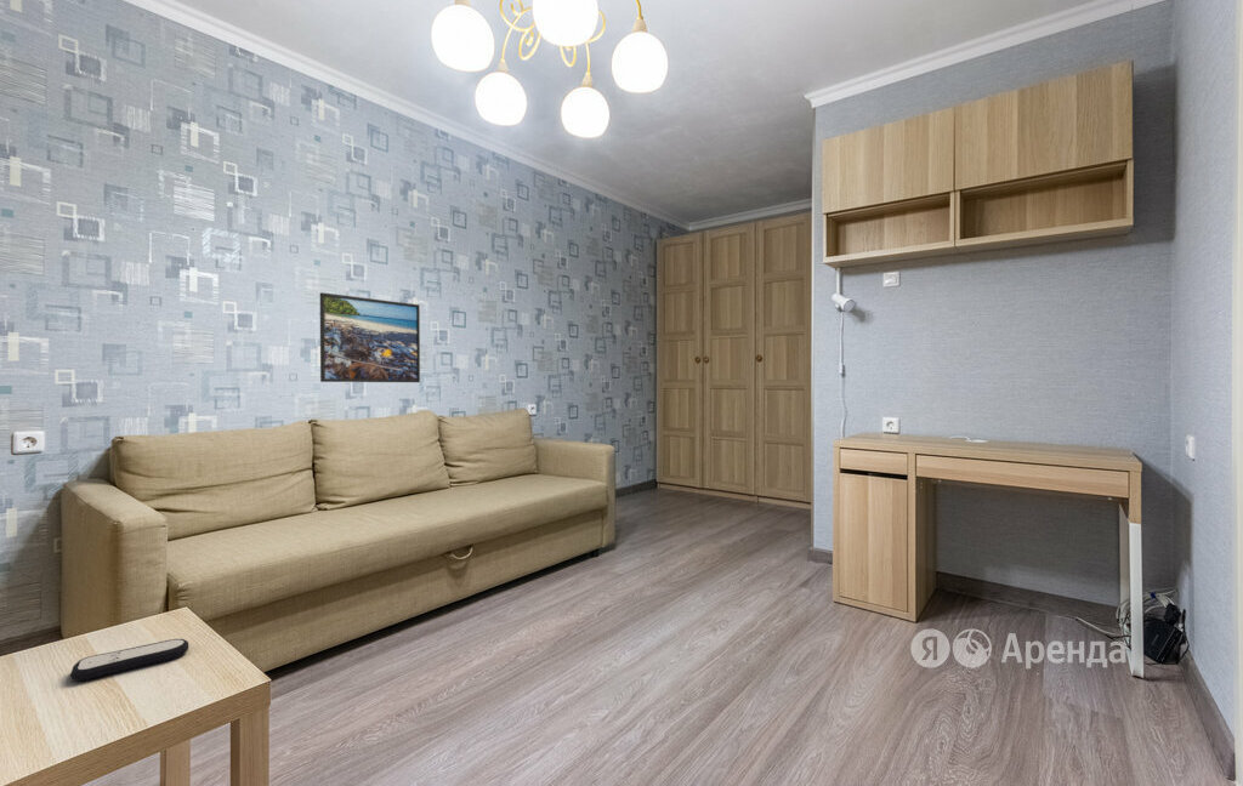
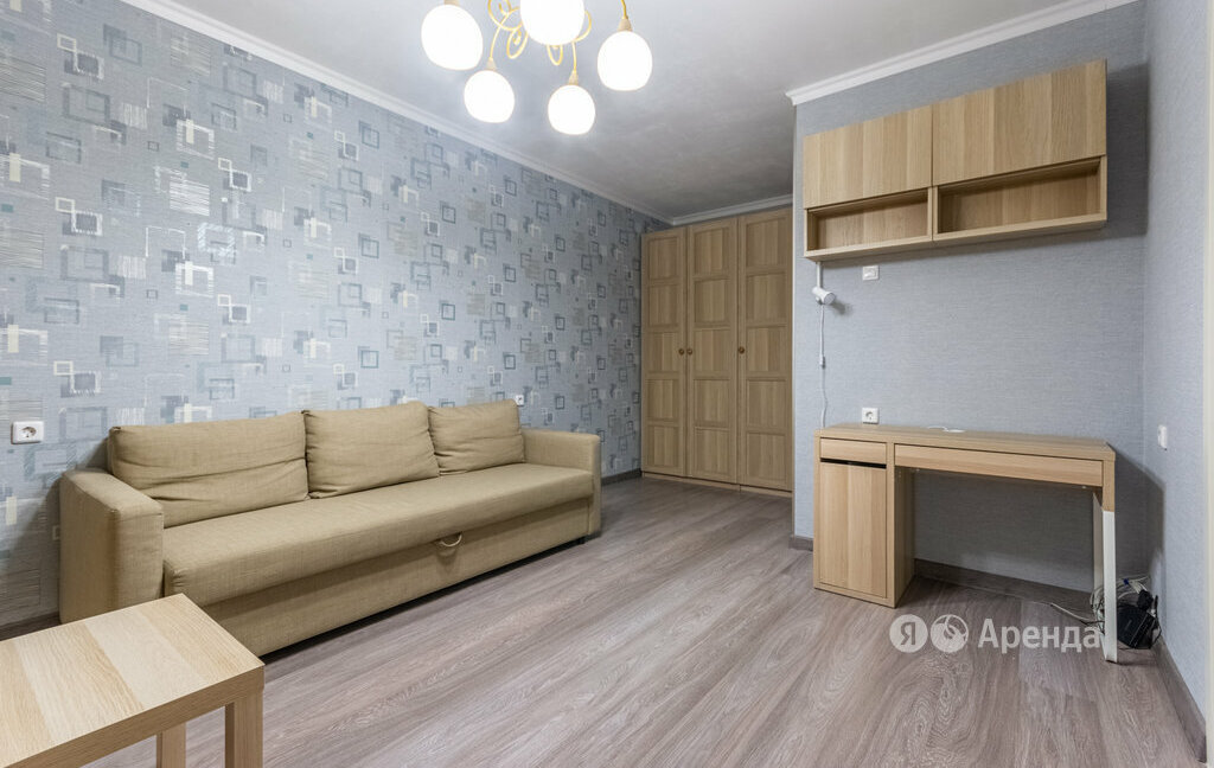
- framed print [319,291,421,383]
- remote control [69,638,189,682]
